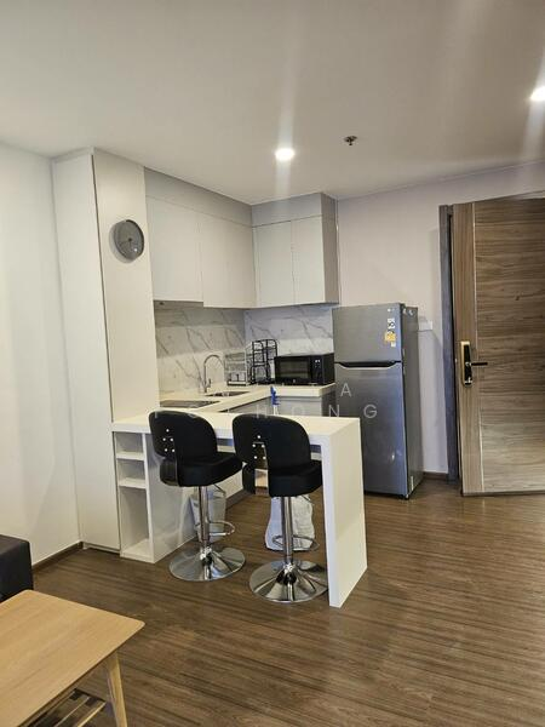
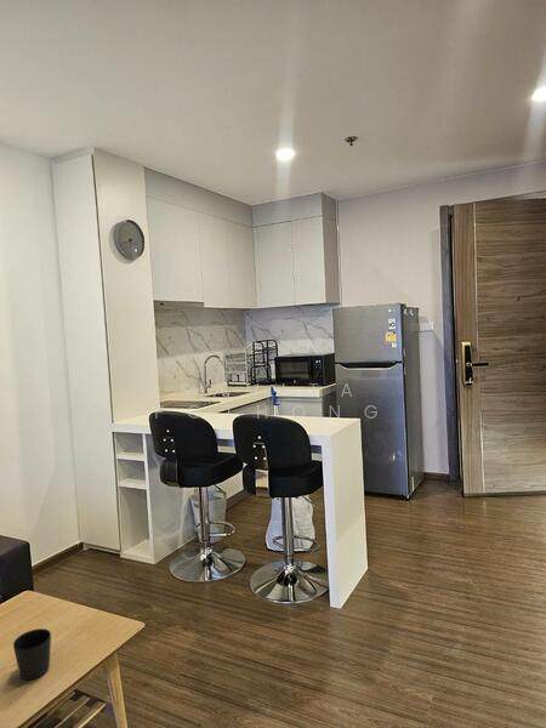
+ cup [12,627,52,681]
